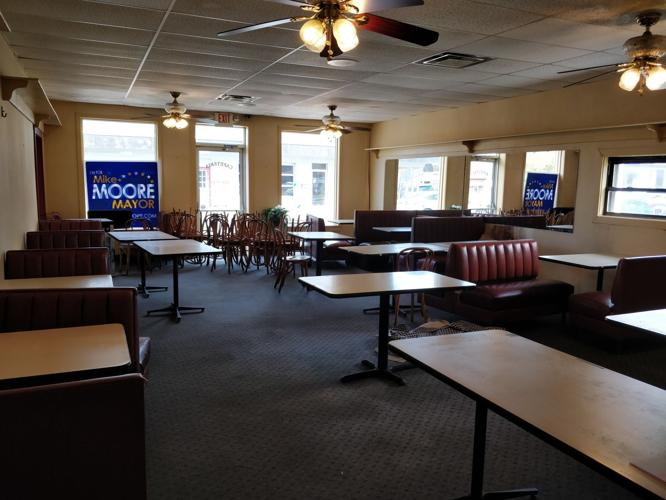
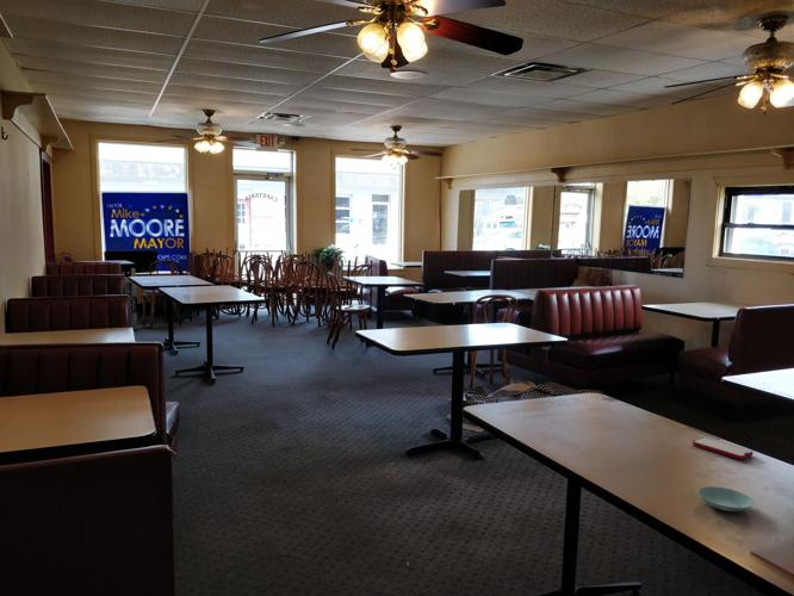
+ smartphone [691,436,755,460]
+ saucer [696,485,755,513]
